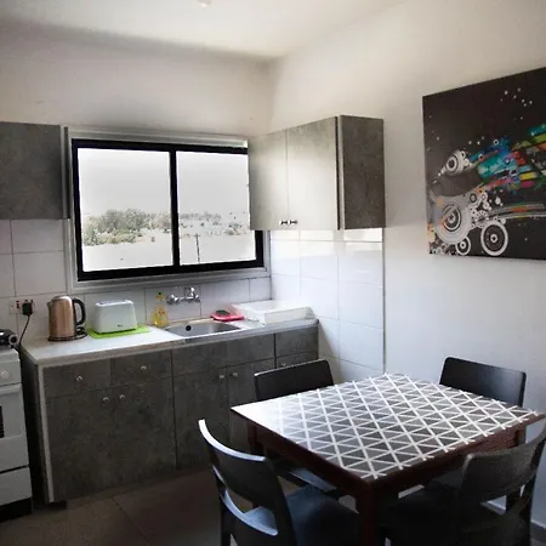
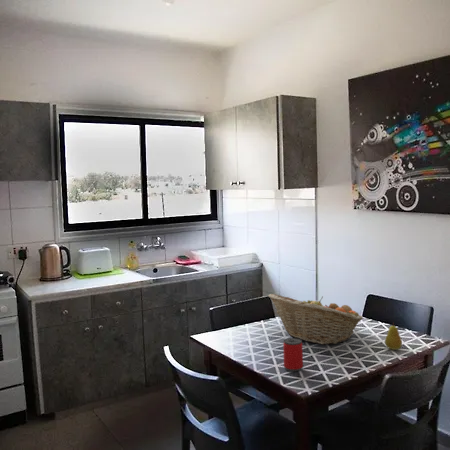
+ fruit basket [267,293,364,346]
+ beverage can [282,337,304,372]
+ fruit [384,321,403,351]
